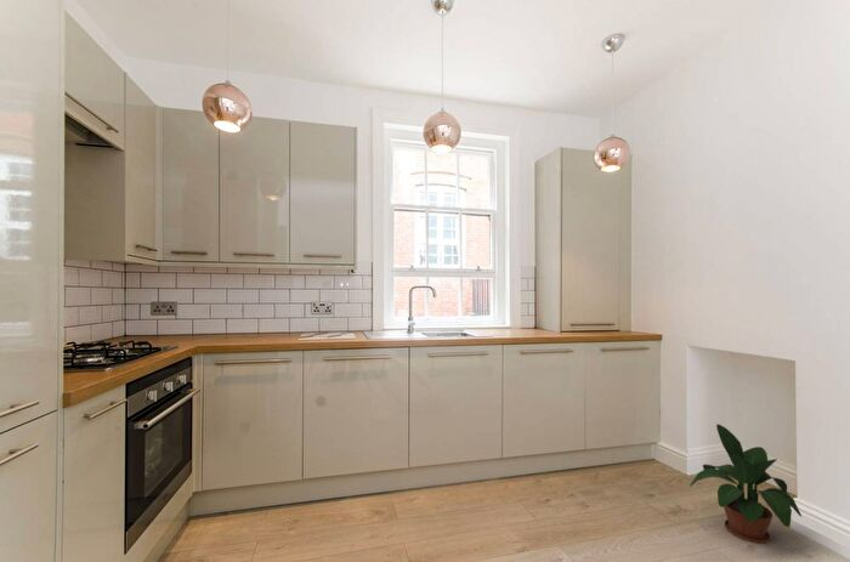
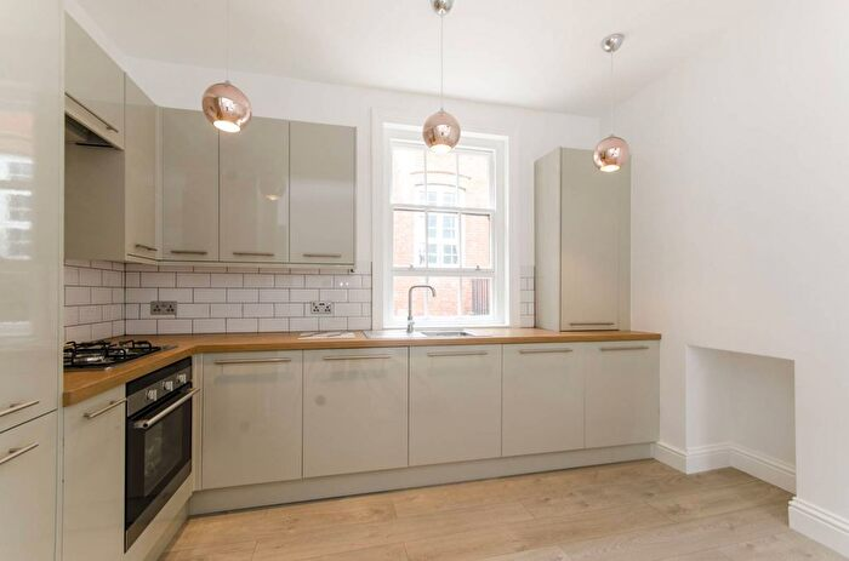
- potted plant [688,424,803,545]
